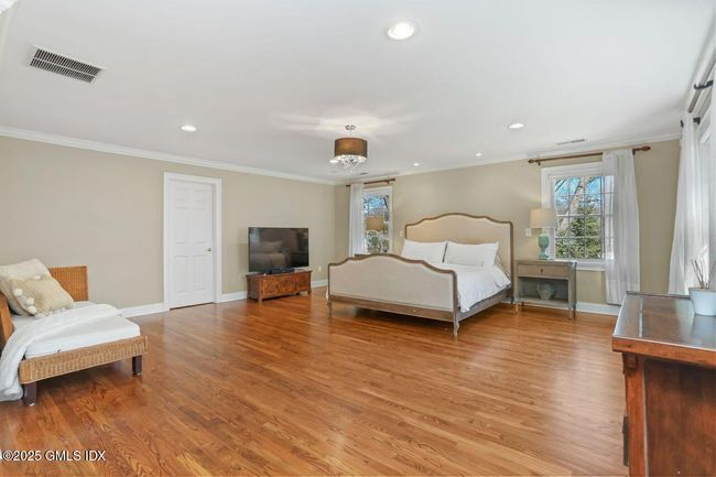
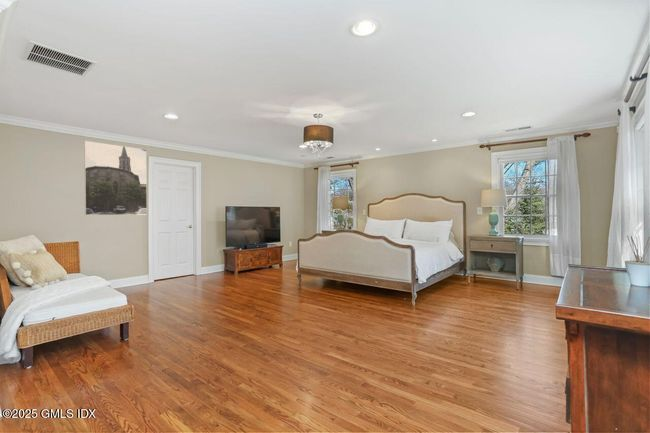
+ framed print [83,140,148,216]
